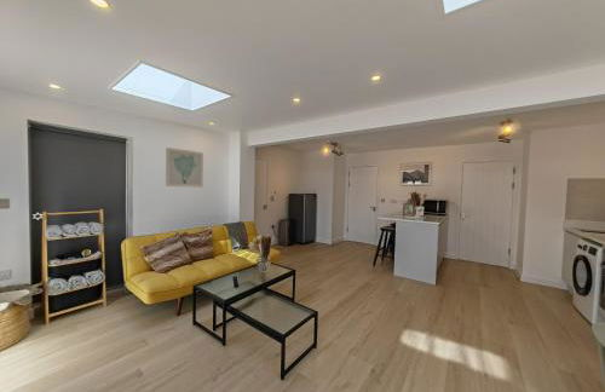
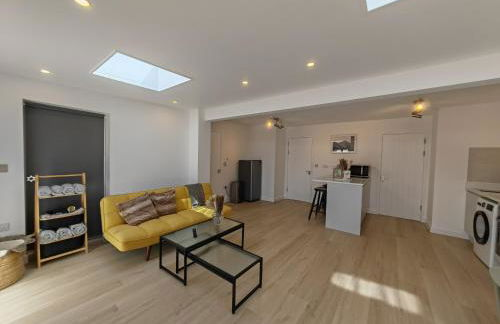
- wall art [165,146,204,189]
